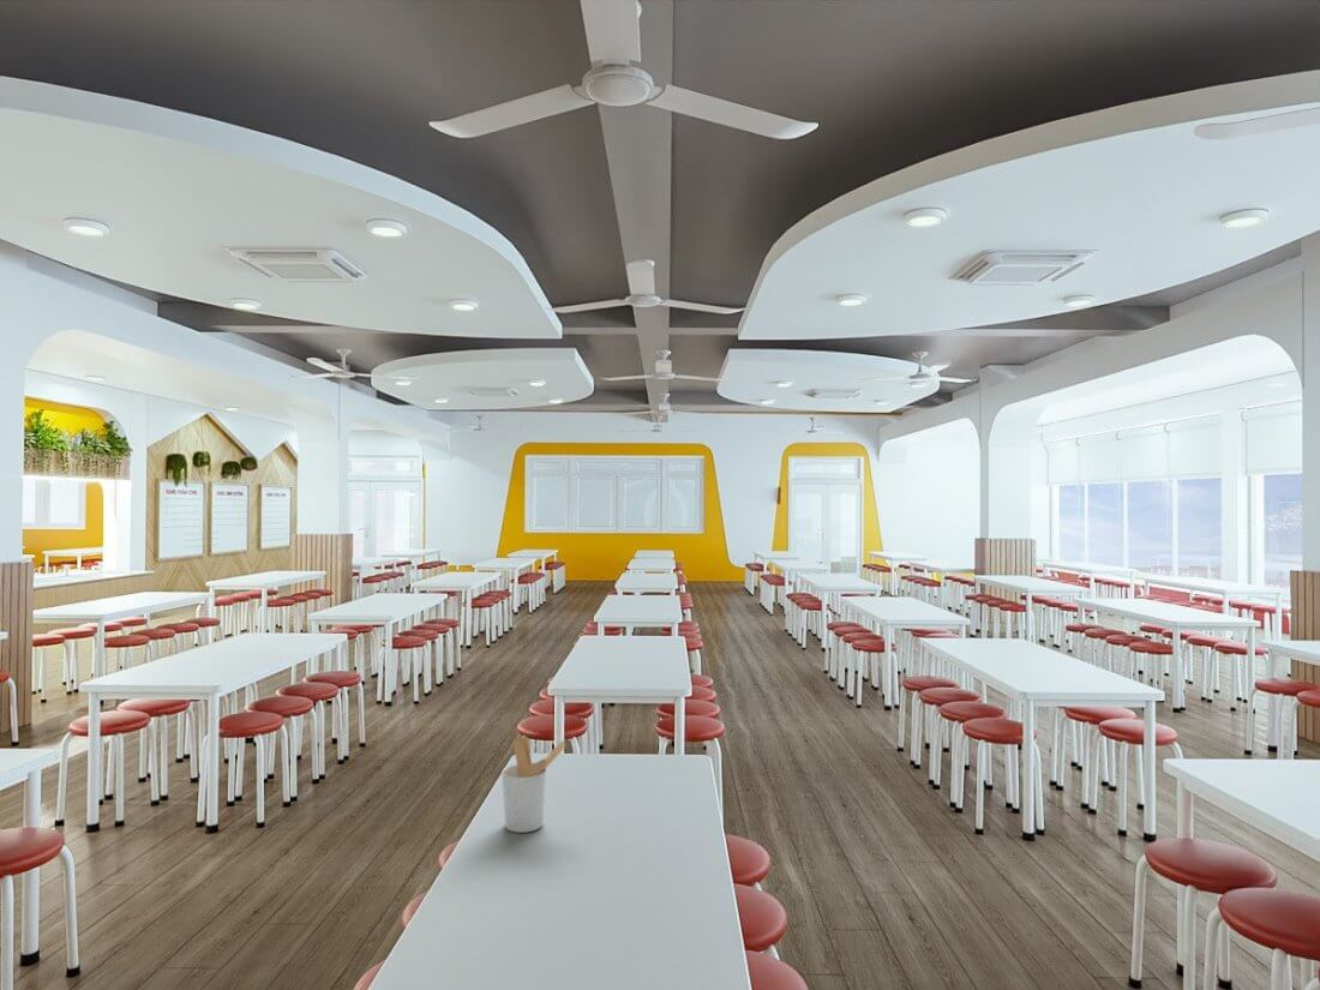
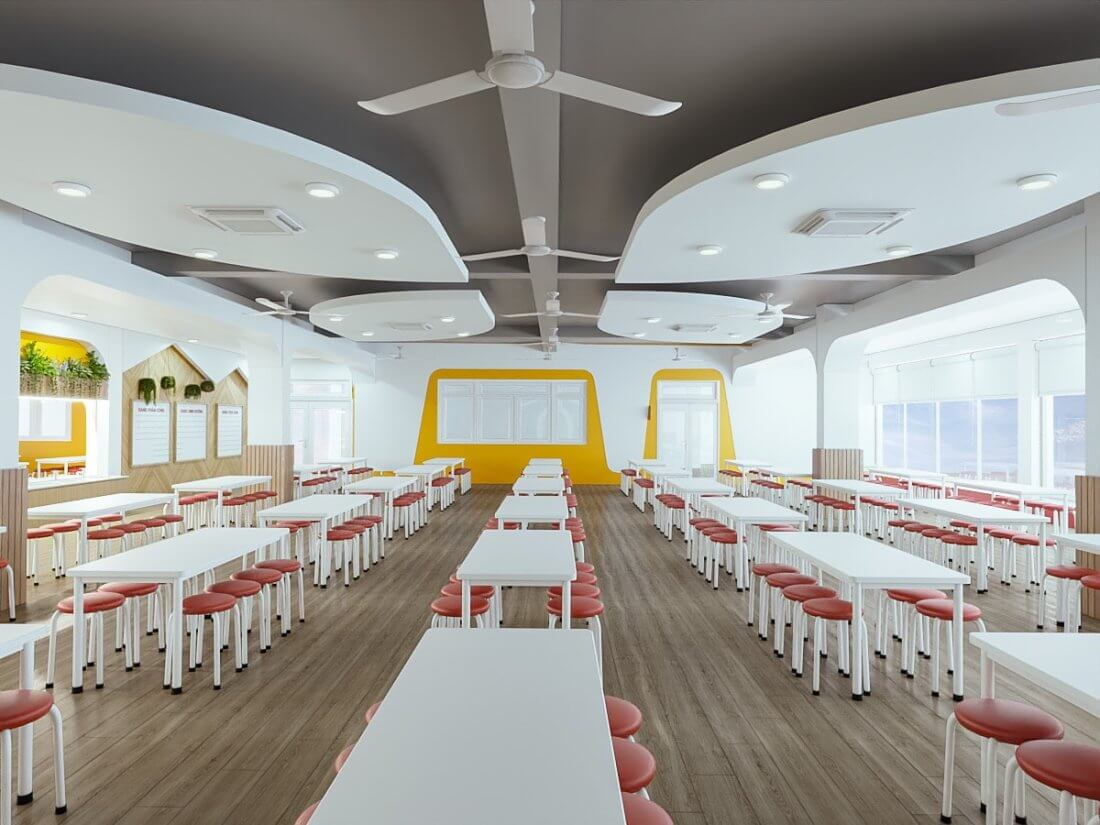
- utensil holder [500,736,568,834]
